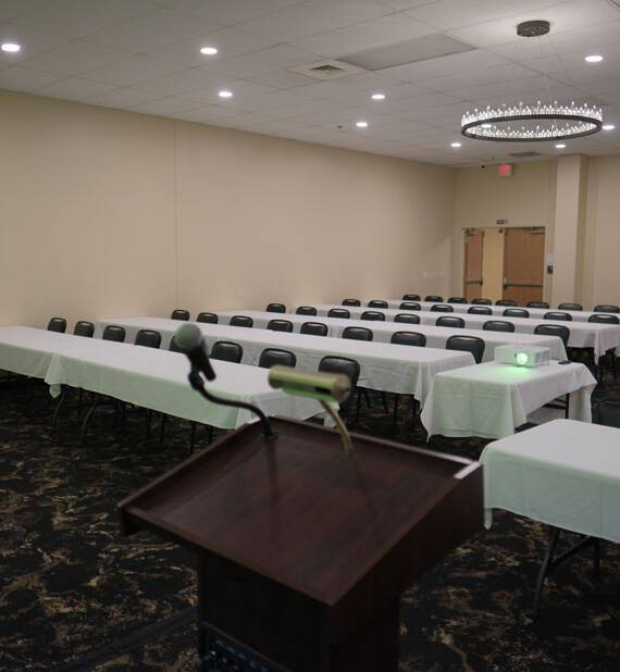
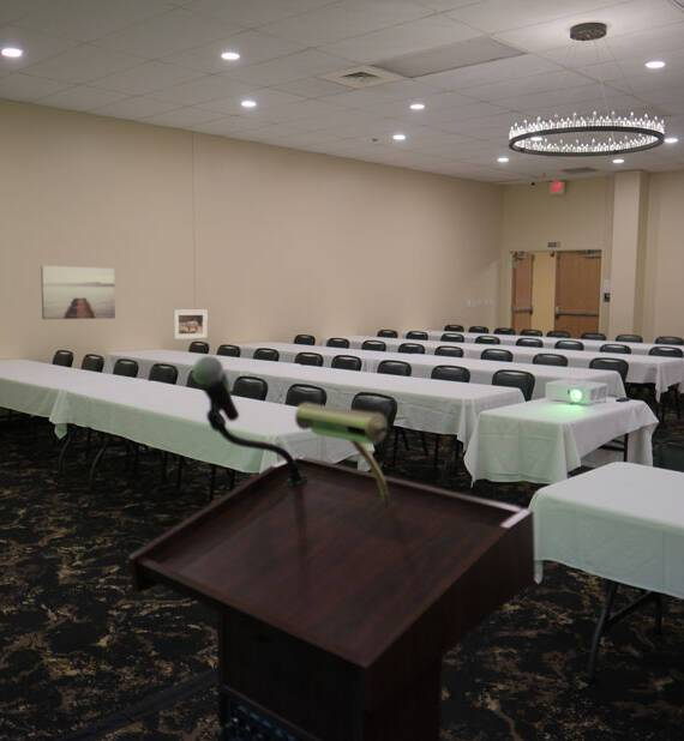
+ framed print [173,309,209,341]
+ wall art [40,265,116,320]
